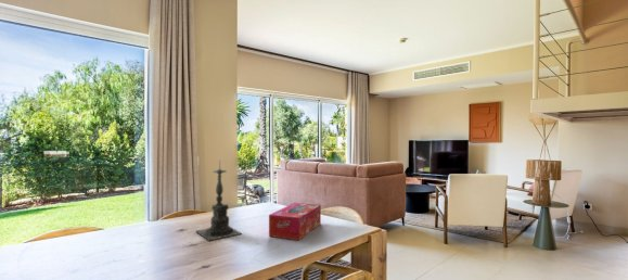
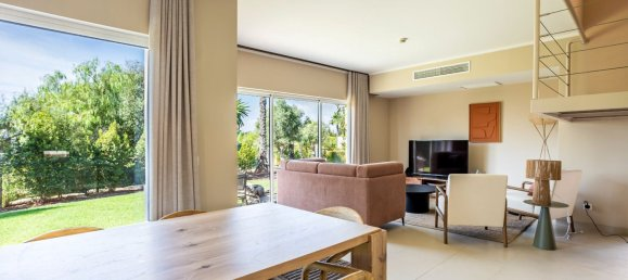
- tissue box [268,202,322,241]
- candle holder [195,160,242,241]
